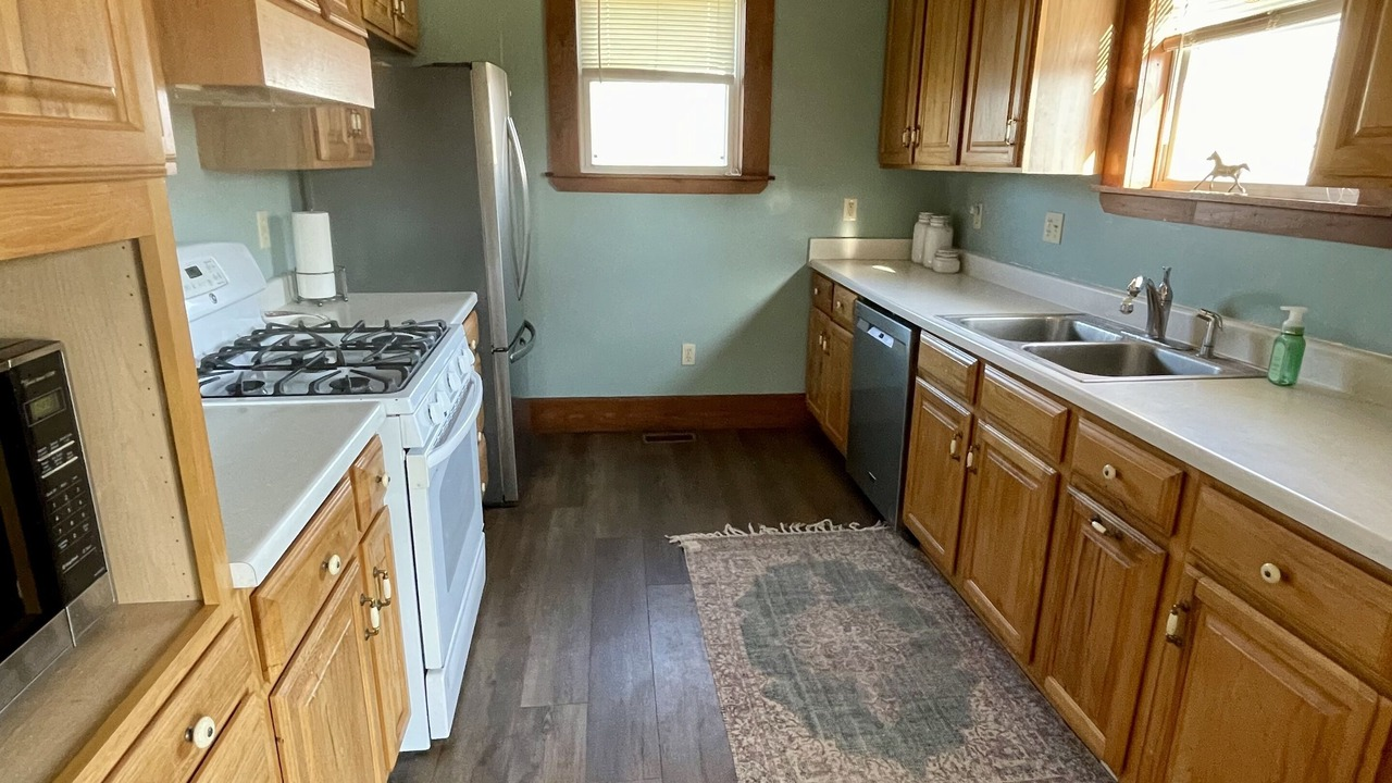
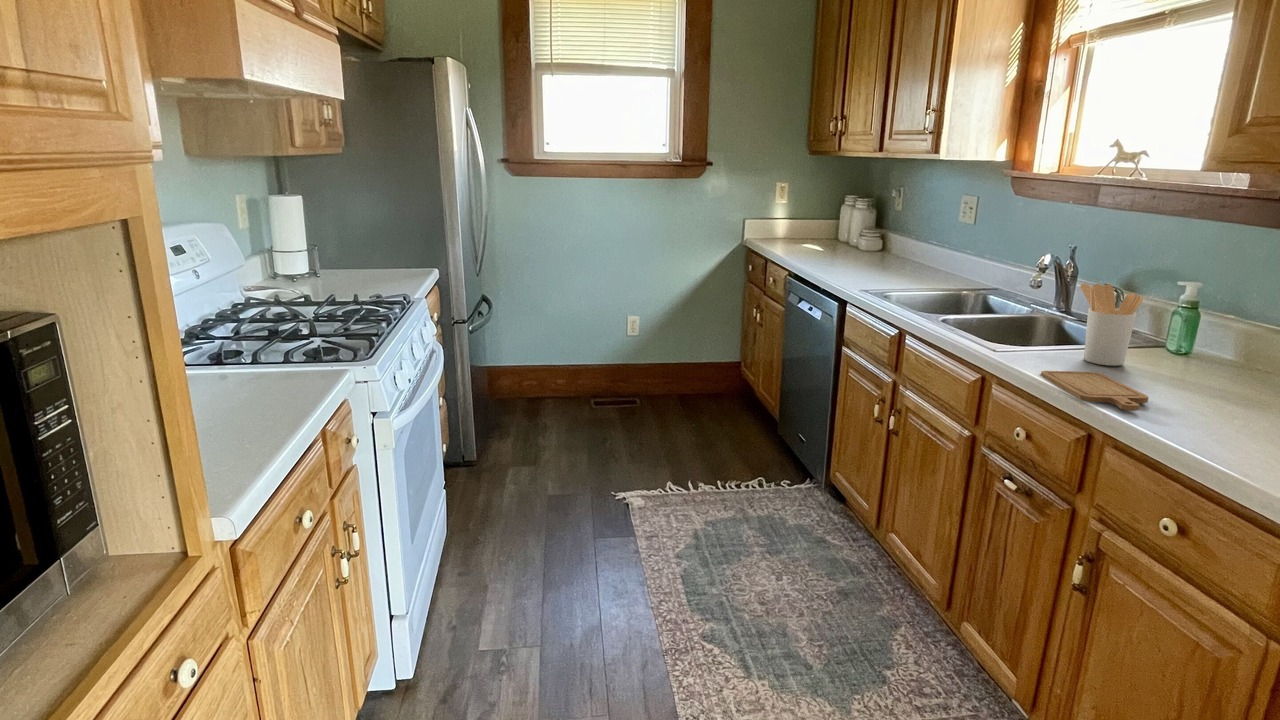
+ chopping board [1040,370,1149,412]
+ utensil holder [1079,283,1144,367]
